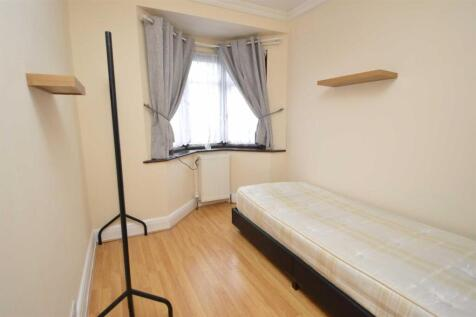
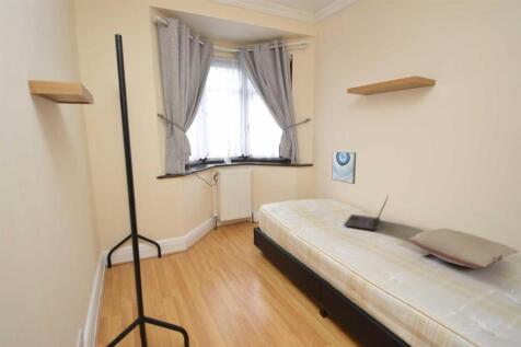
+ laptop [343,194,390,232]
+ pillow [406,227,520,269]
+ wall art [331,150,357,185]
